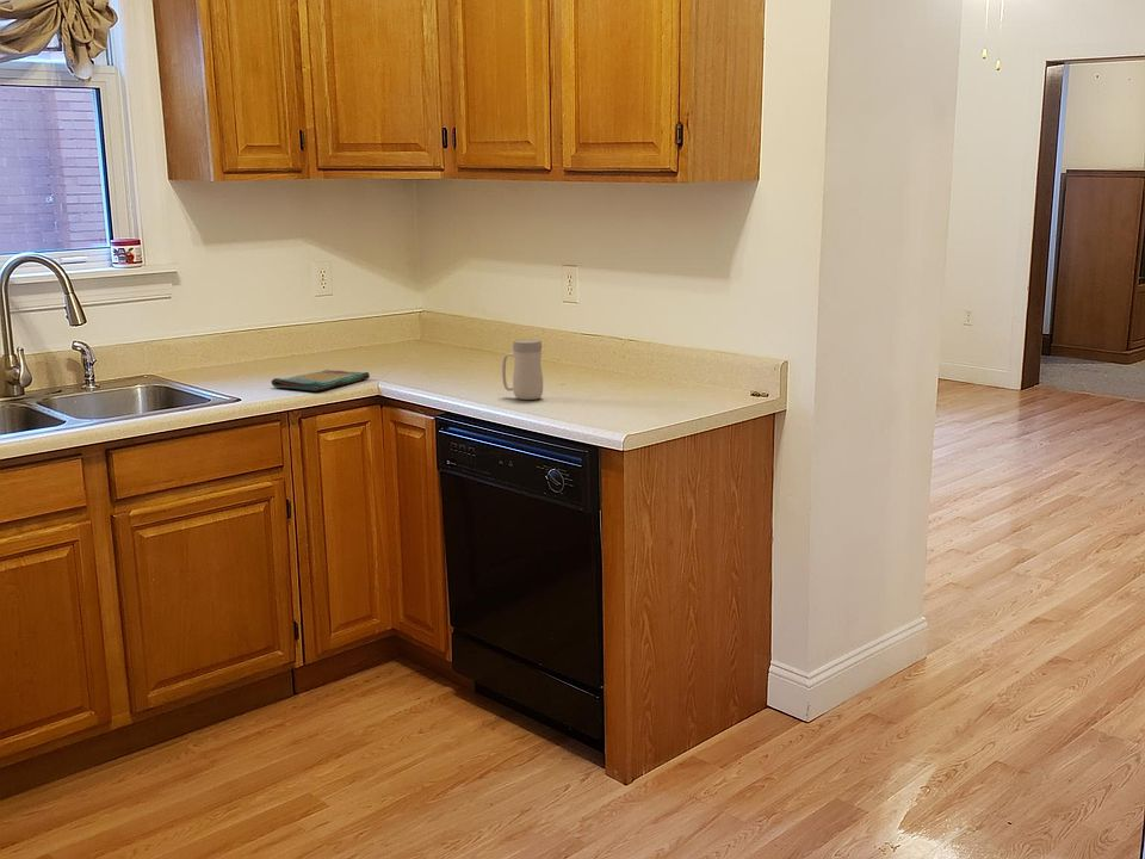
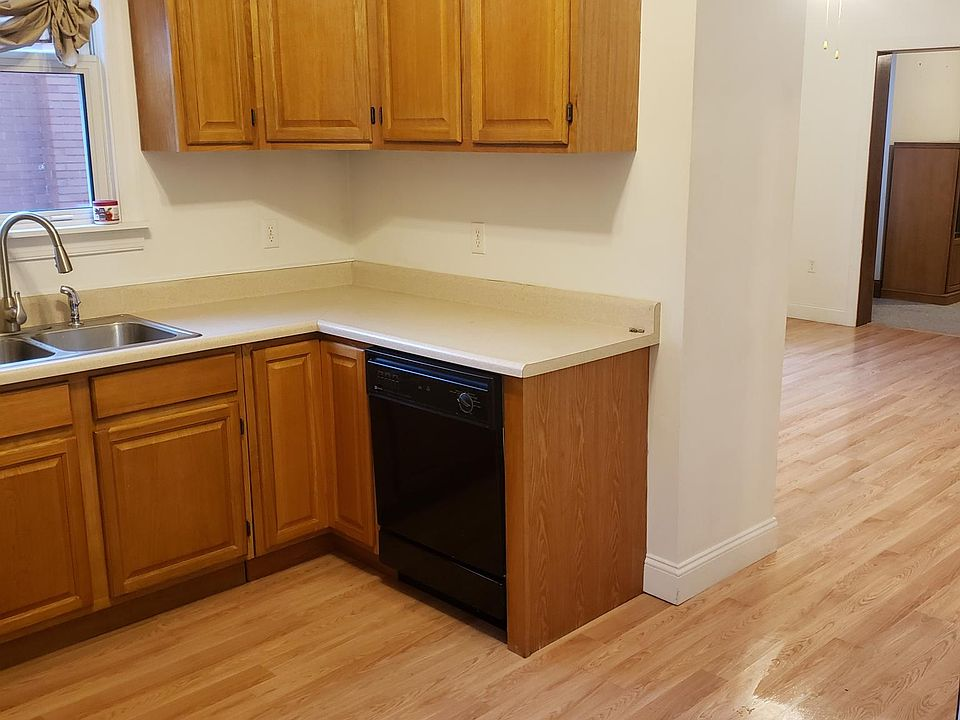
- mug [501,338,544,401]
- dish towel [271,369,371,391]
